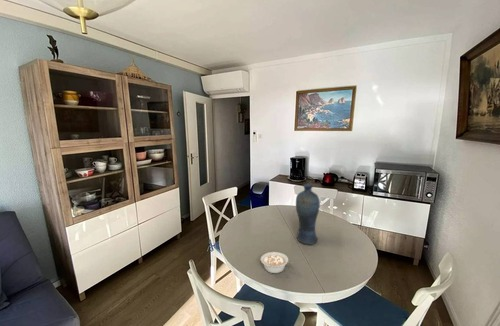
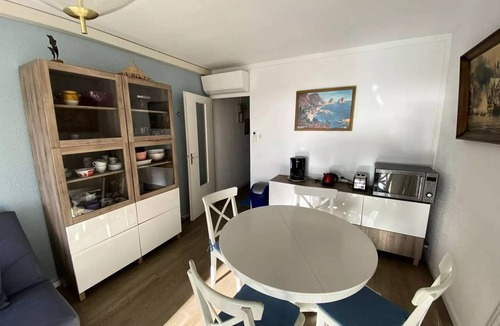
- vase [295,183,321,246]
- legume [260,251,294,274]
